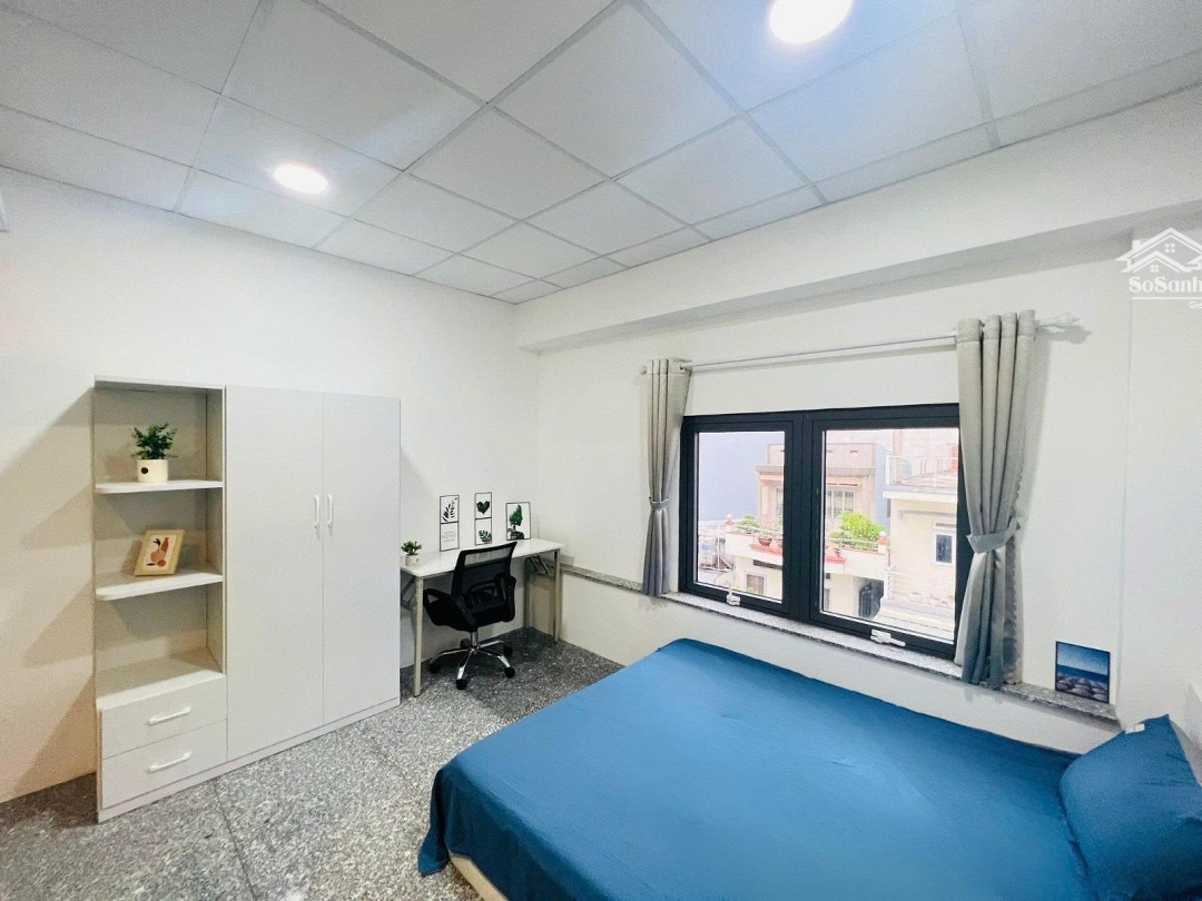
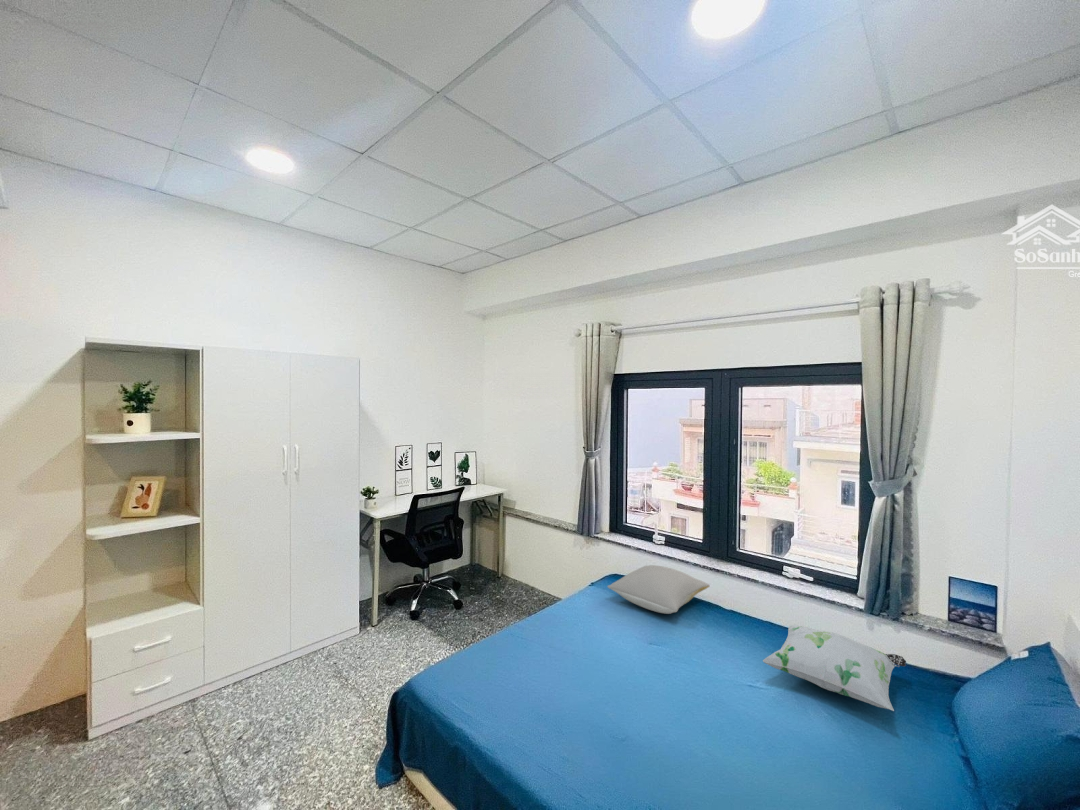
+ pillow [607,564,711,615]
+ decorative pillow [762,624,907,712]
